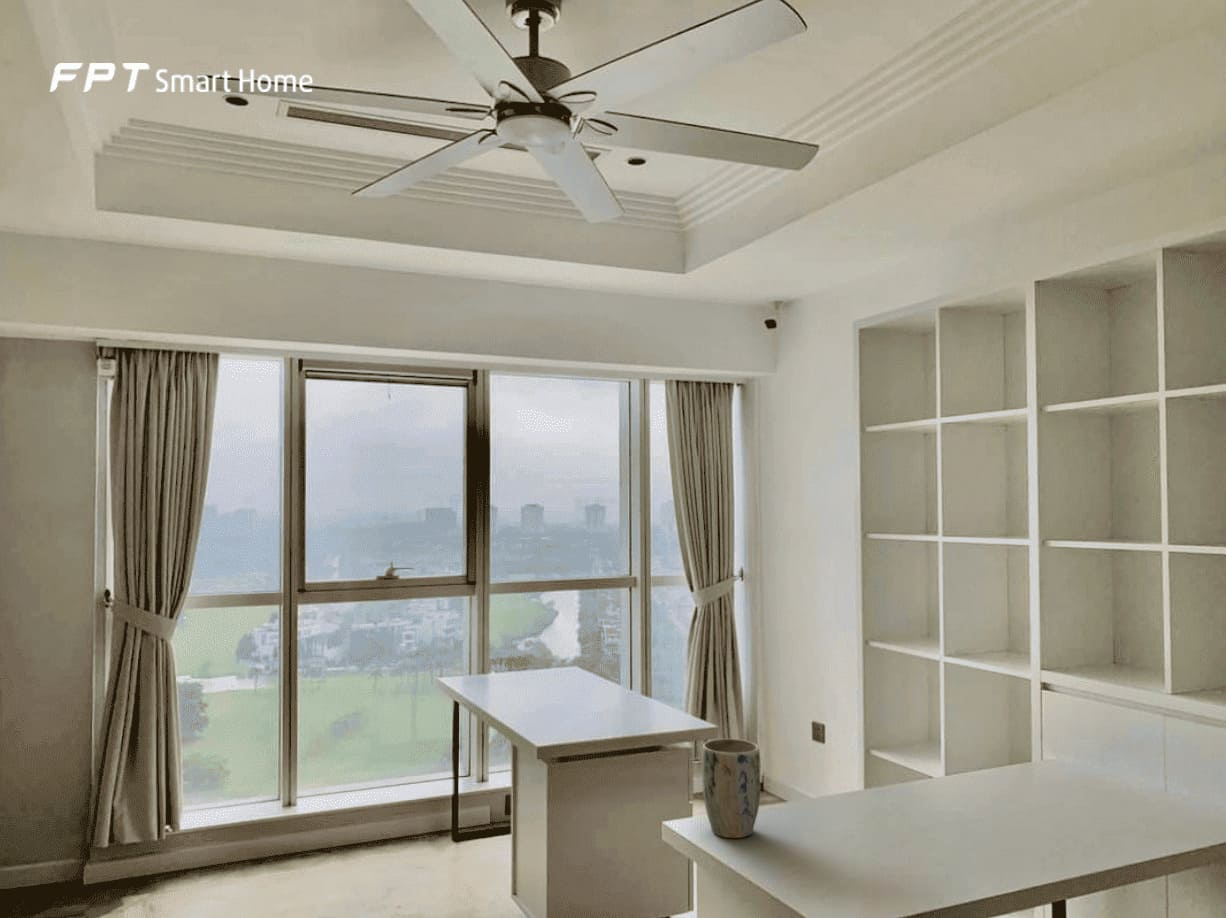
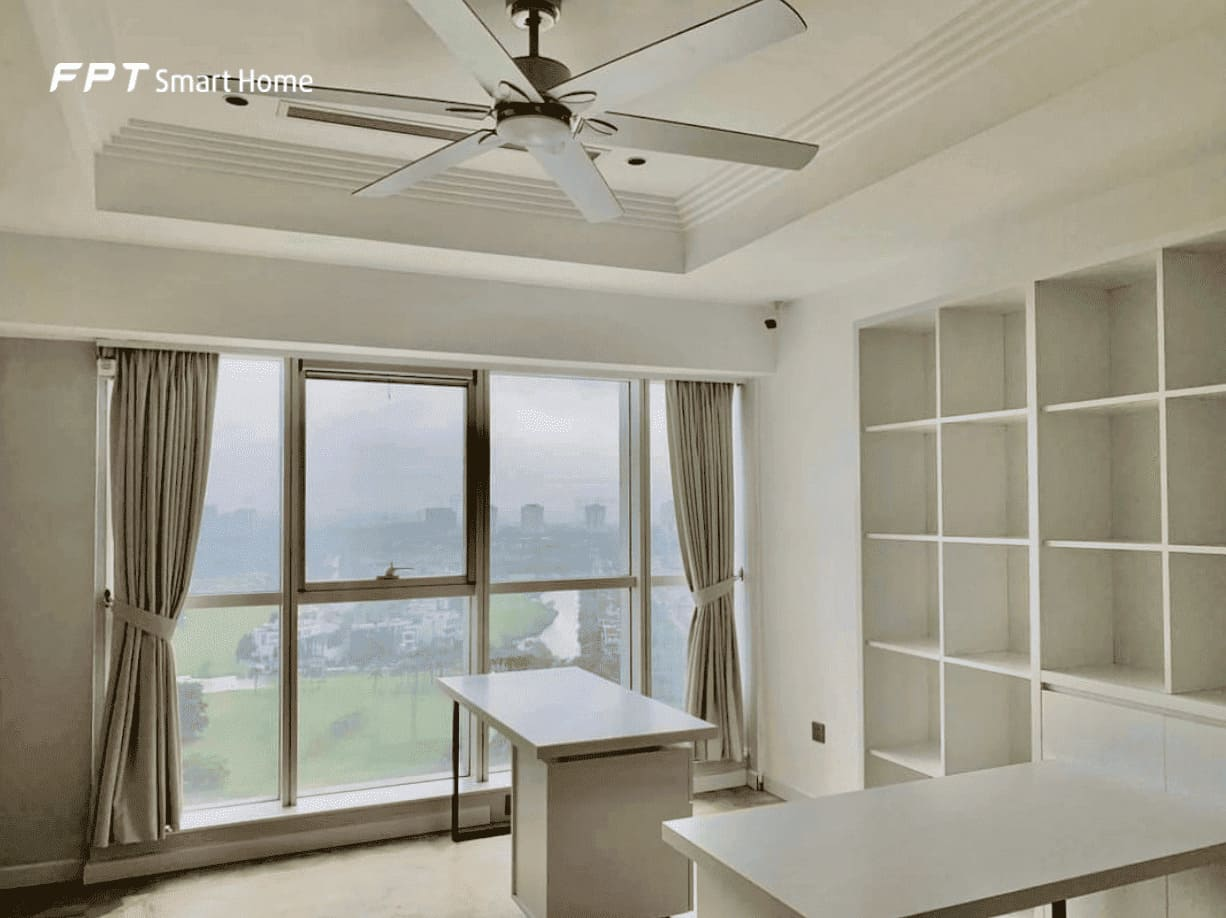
- plant pot [701,738,761,839]
